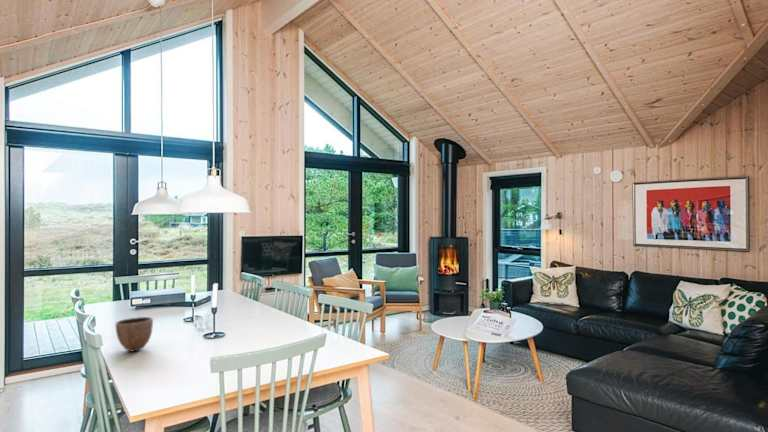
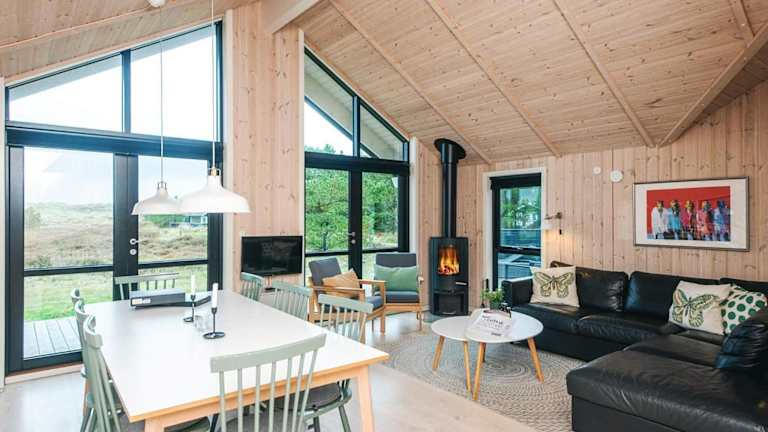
- decorative bowl [115,316,154,353]
